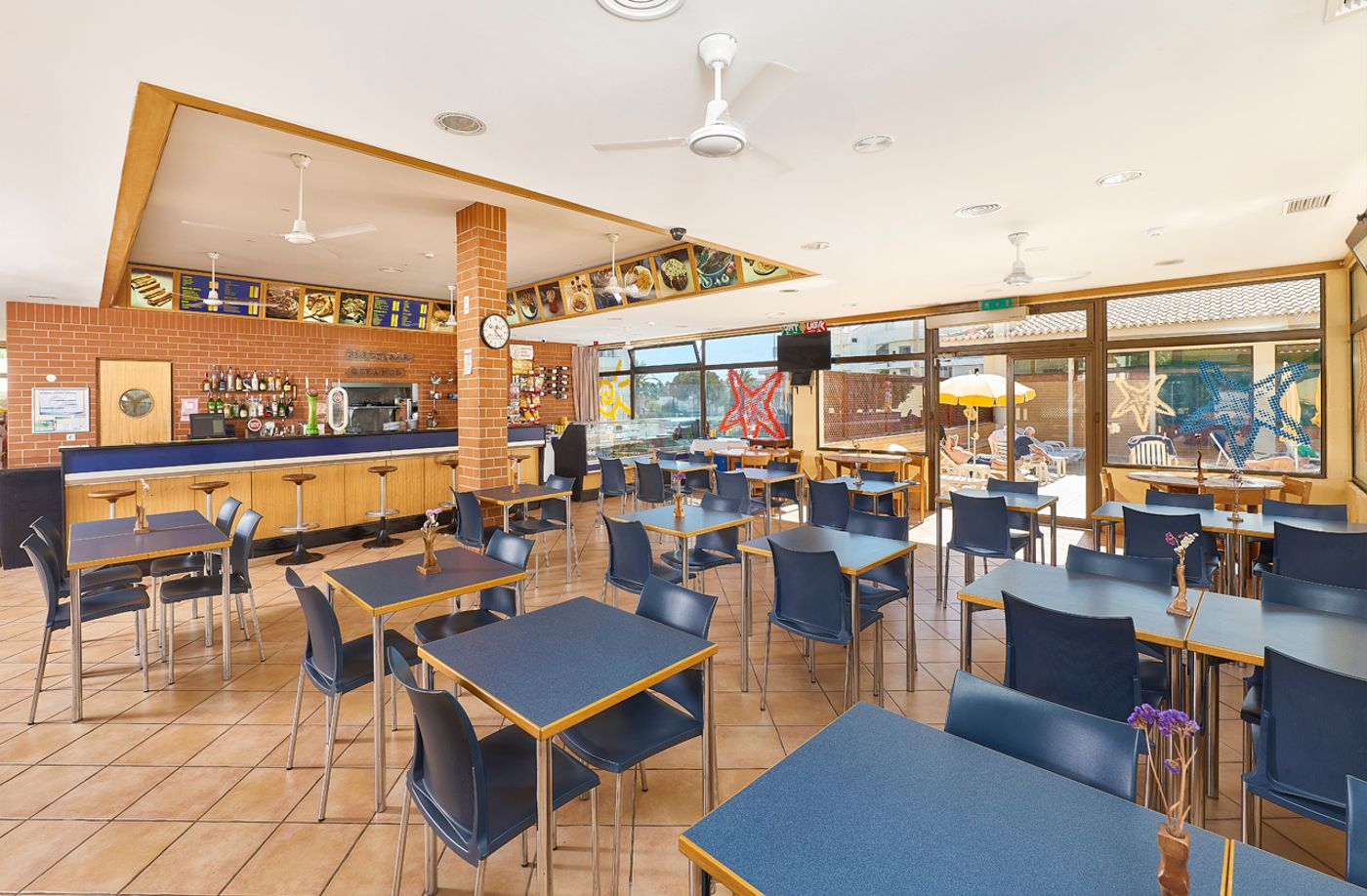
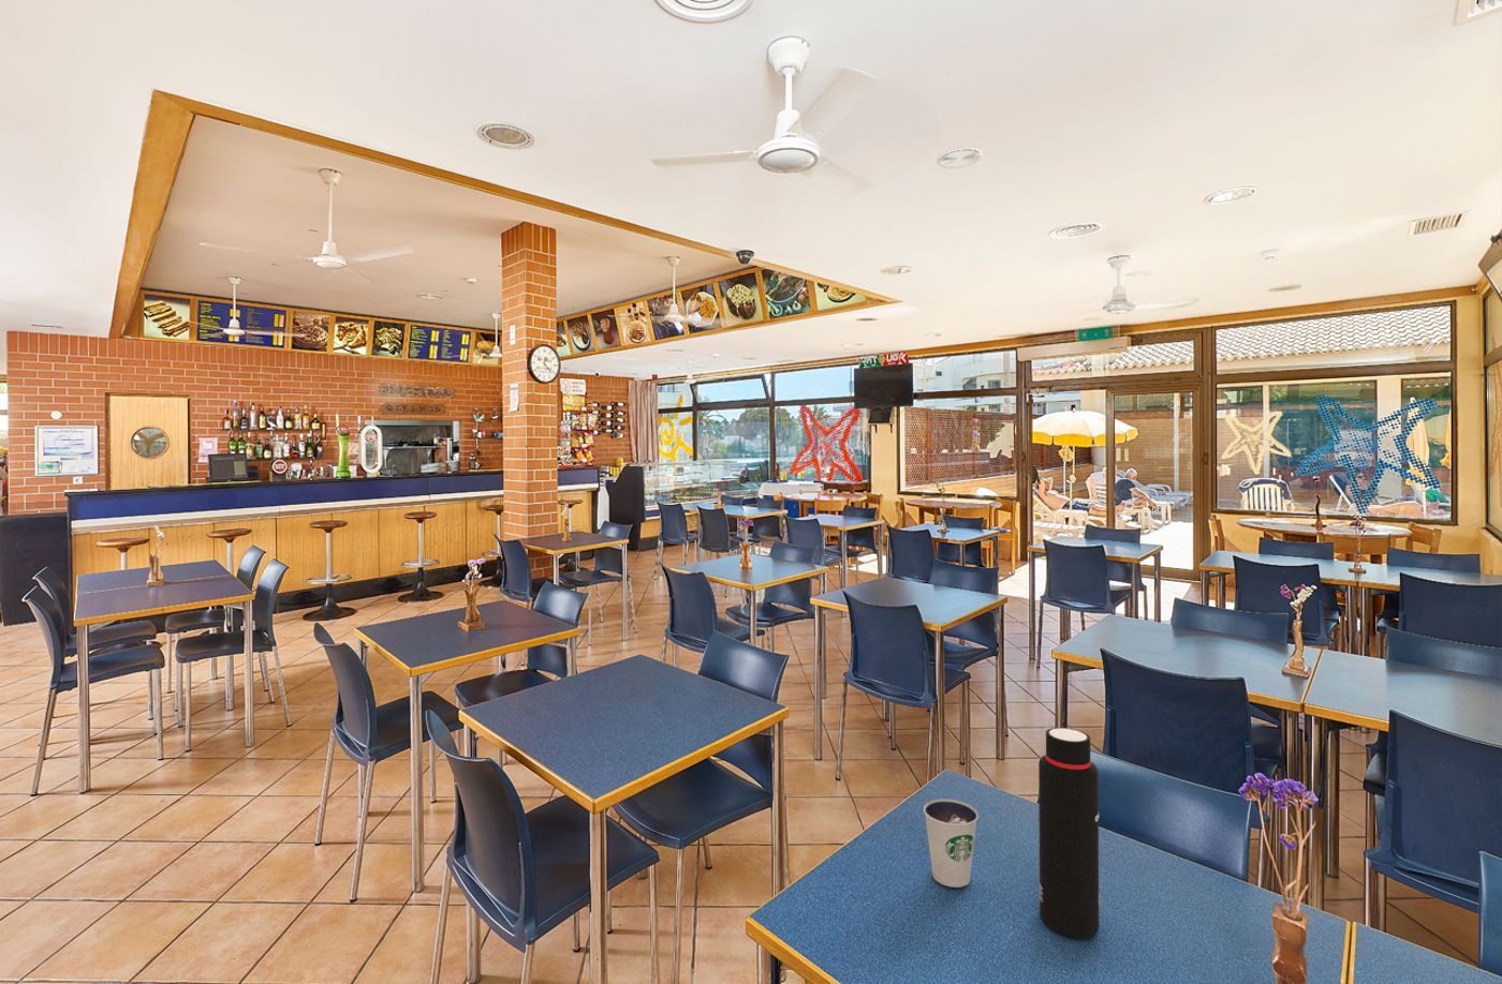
+ water bottle [1037,727,1101,939]
+ dixie cup [923,797,979,888]
